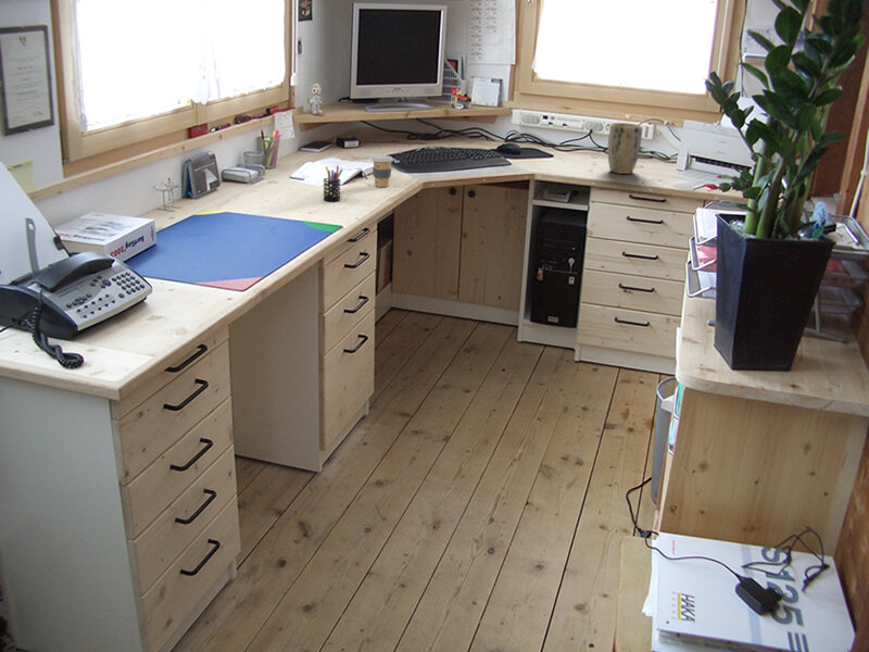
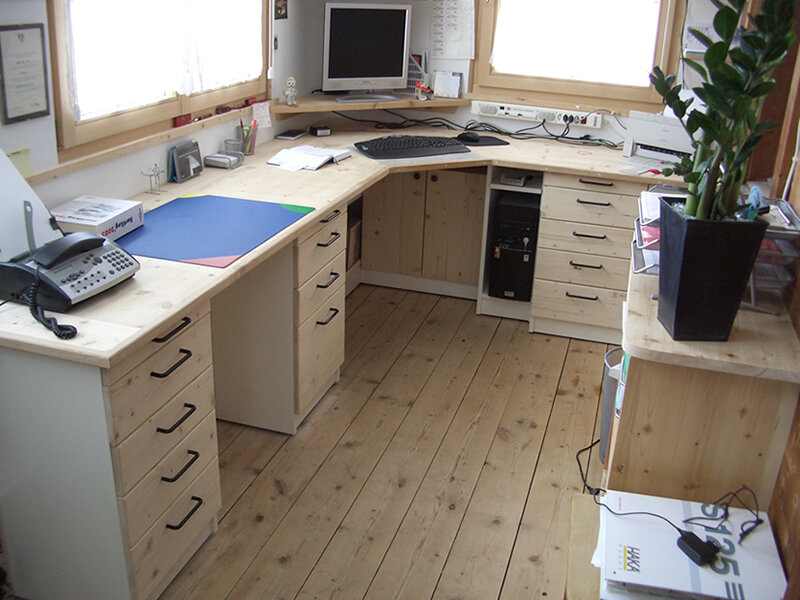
- coffee cup [370,154,394,188]
- pen holder [323,165,344,202]
- plant pot [607,122,643,175]
